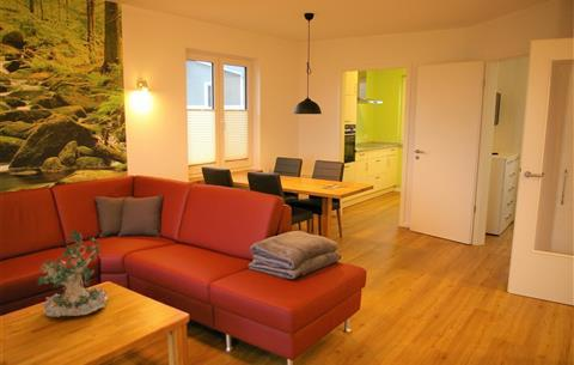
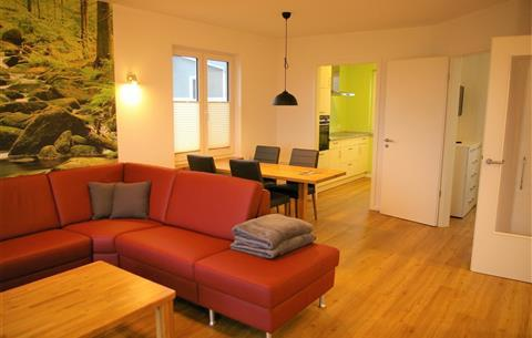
- plant [33,229,109,318]
